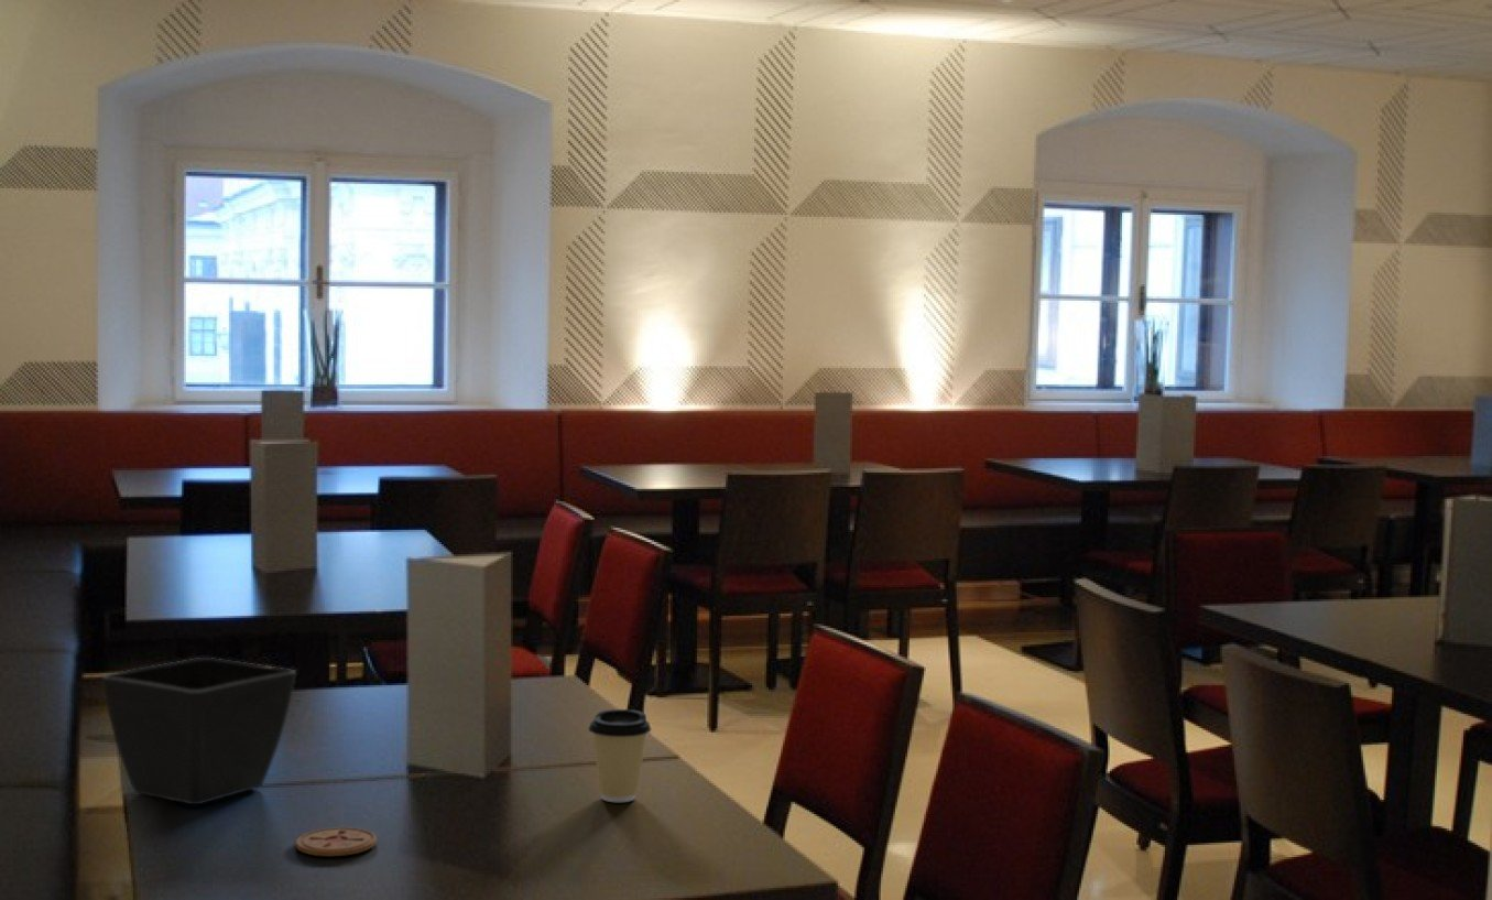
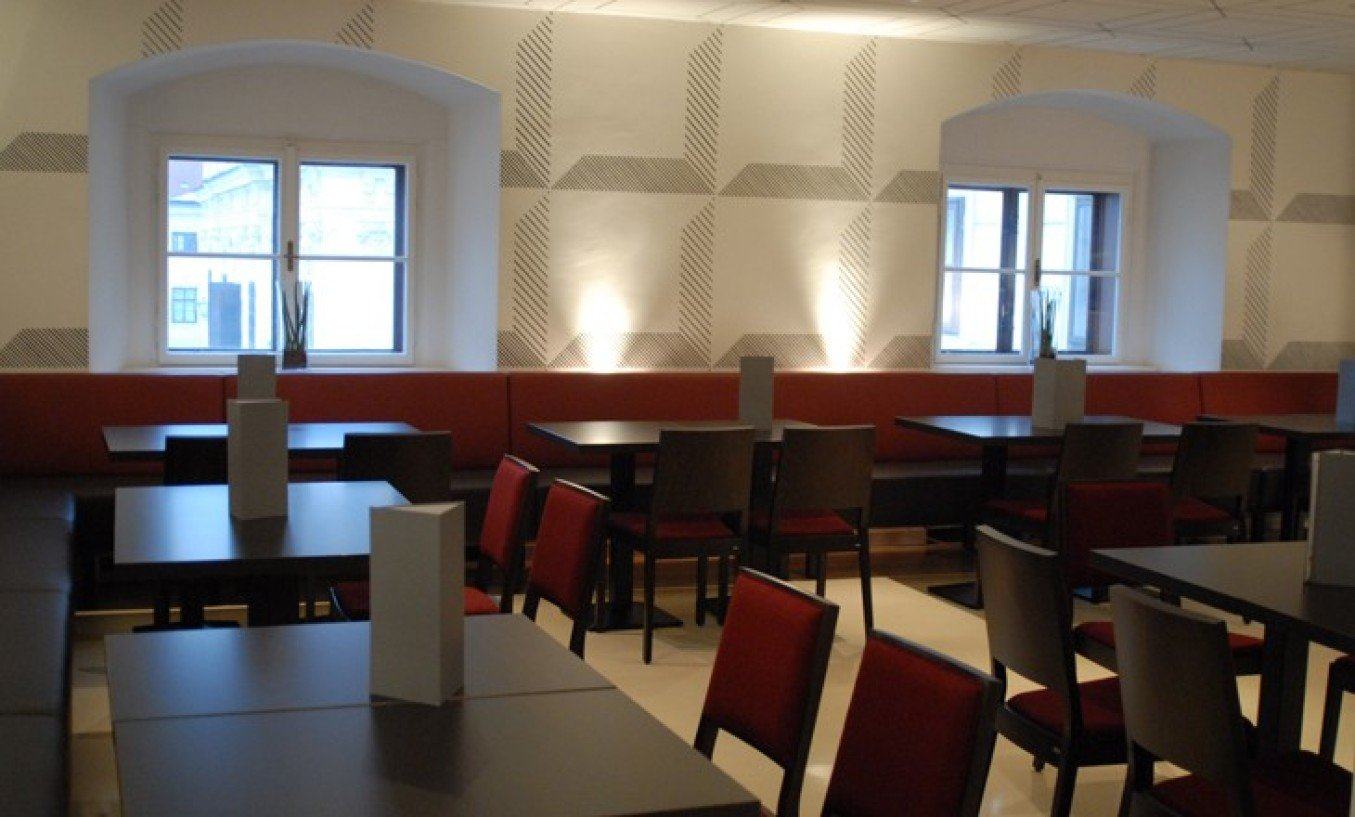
- coaster [295,826,378,857]
- flower pot [101,657,297,805]
- coffee cup [587,708,652,803]
